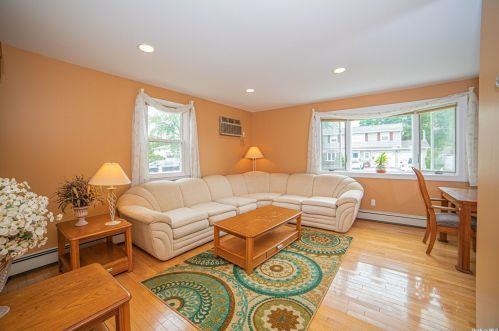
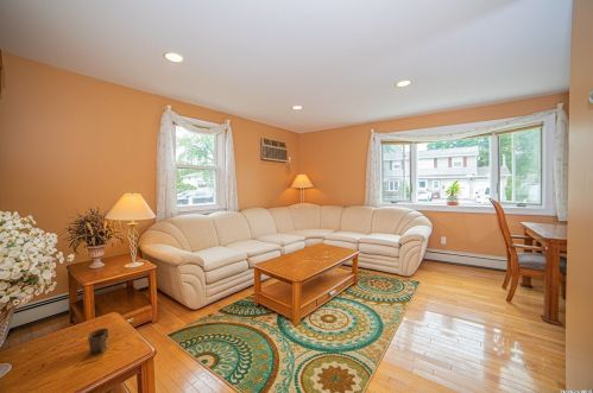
+ mug [87,328,109,355]
